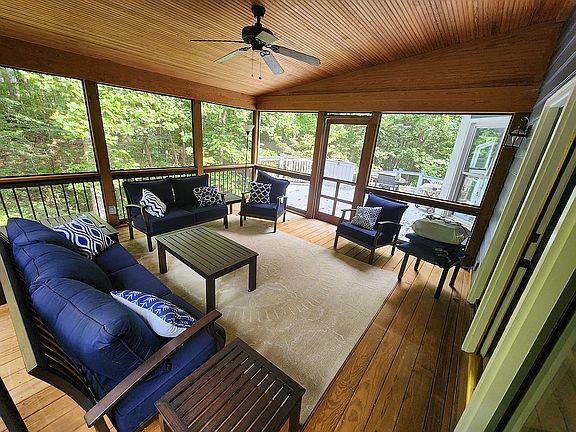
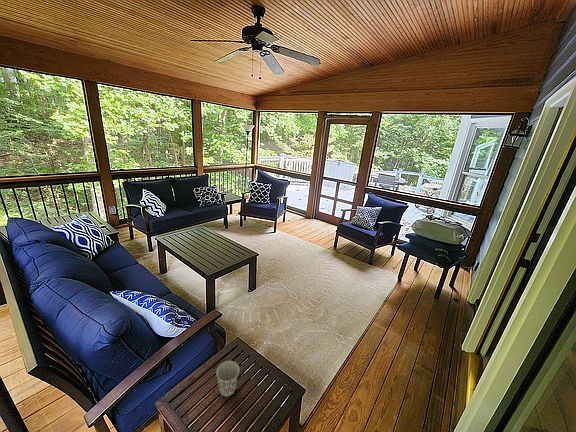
+ cup [215,360,240,397]
